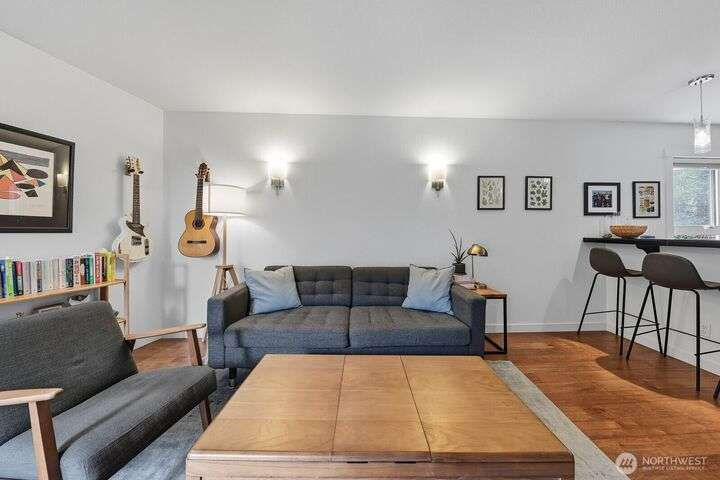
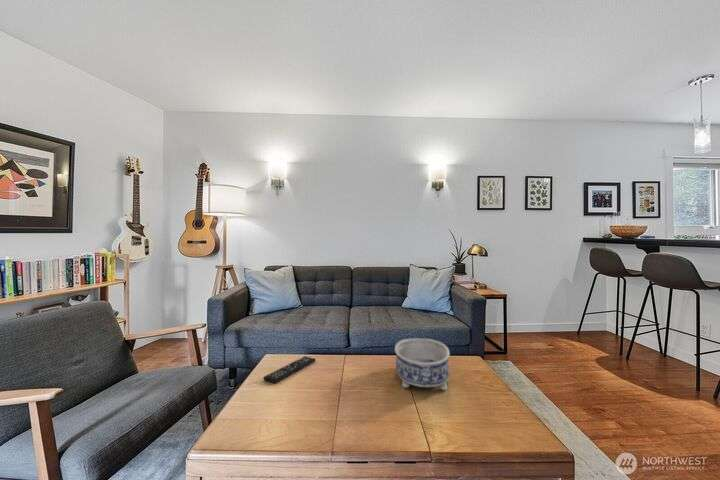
+ decorative bowl [394,337,451,392]
+ remote control [263,355,316,384]
